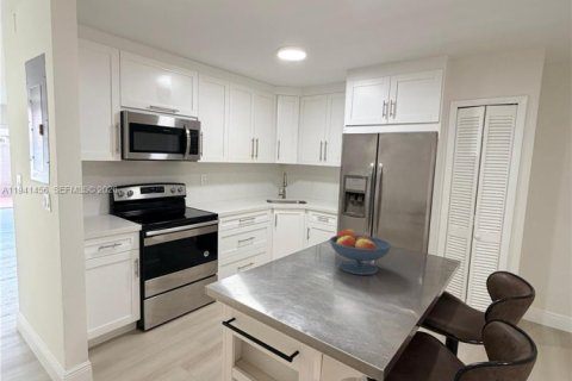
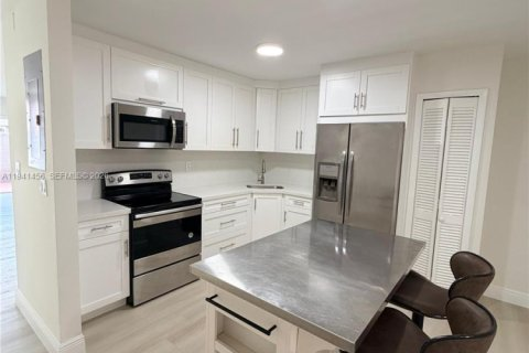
- fruit bowl [329,226,392,276]
